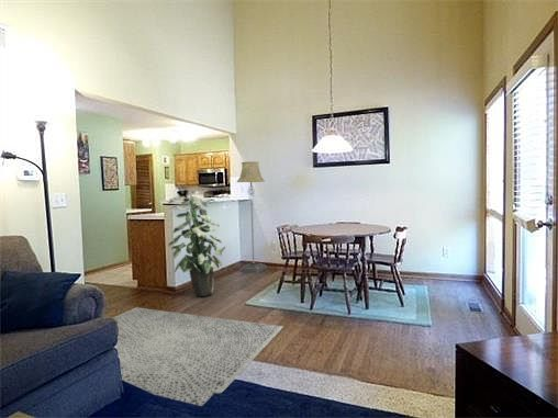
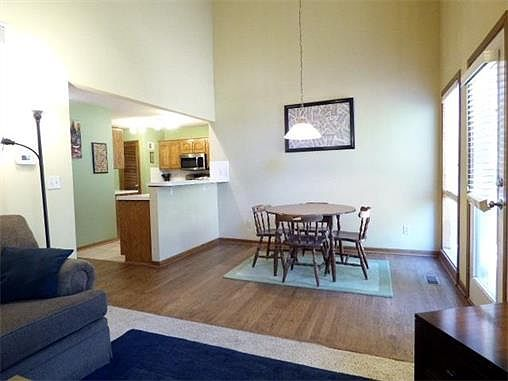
- rug [112,306,284,407]
- floor lamp [236,160,268,274]
- indoor plant [167,190,226,297]
